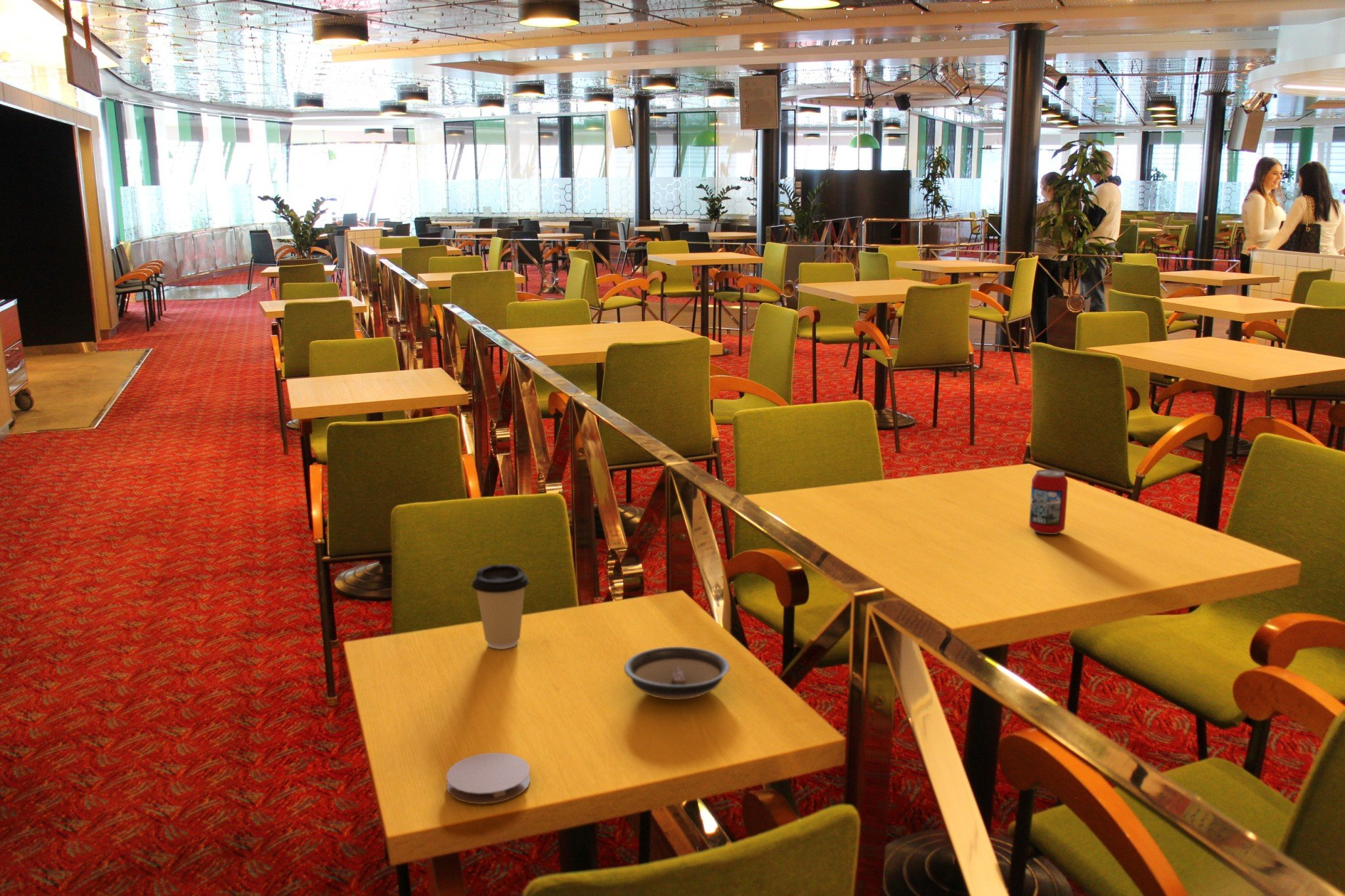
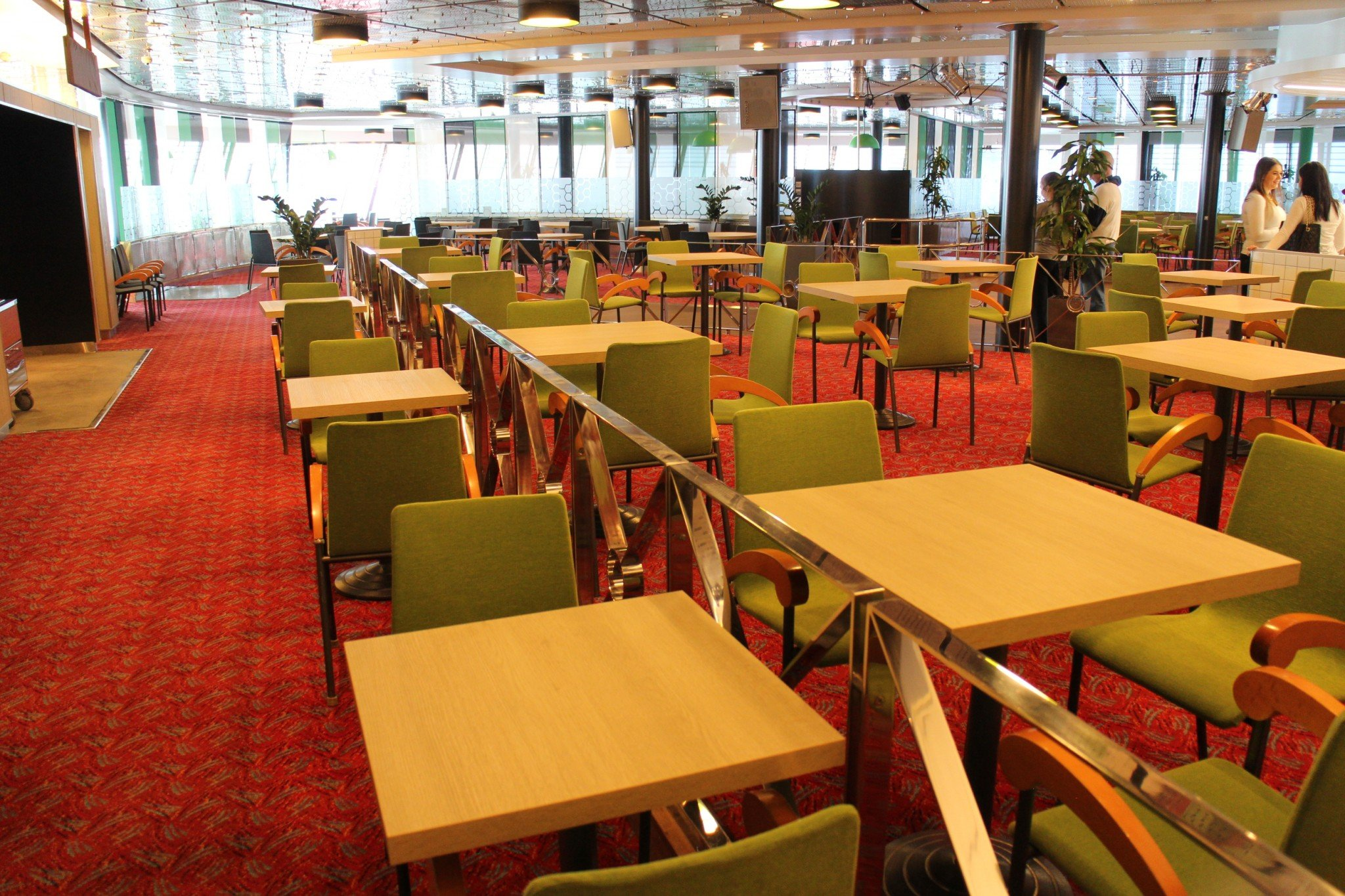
- coffee cup [471,564,530,650]
- coaster [446,752,531,805]
- beverage can [1028,469,1069,535]
- saucer [623,646,730,700]
